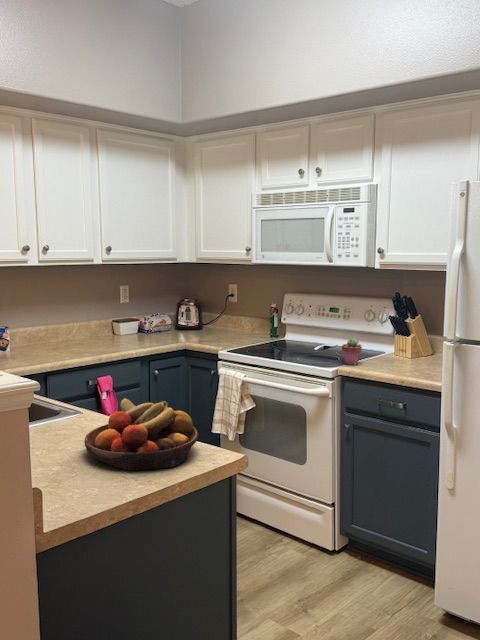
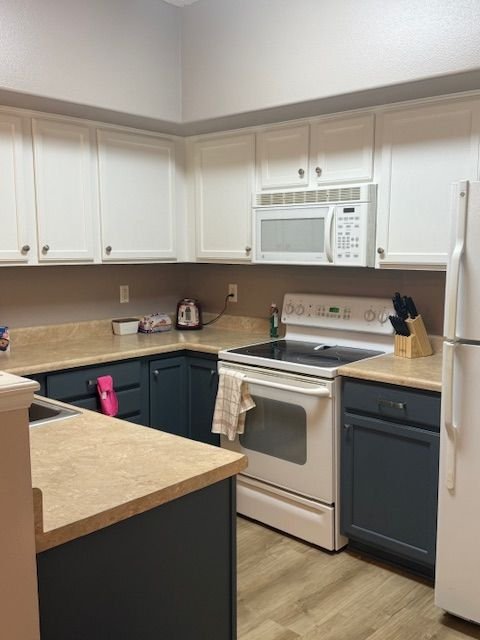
- fruit bowl [83,397,200,472]
- potted succulent [341,337,363,366]
